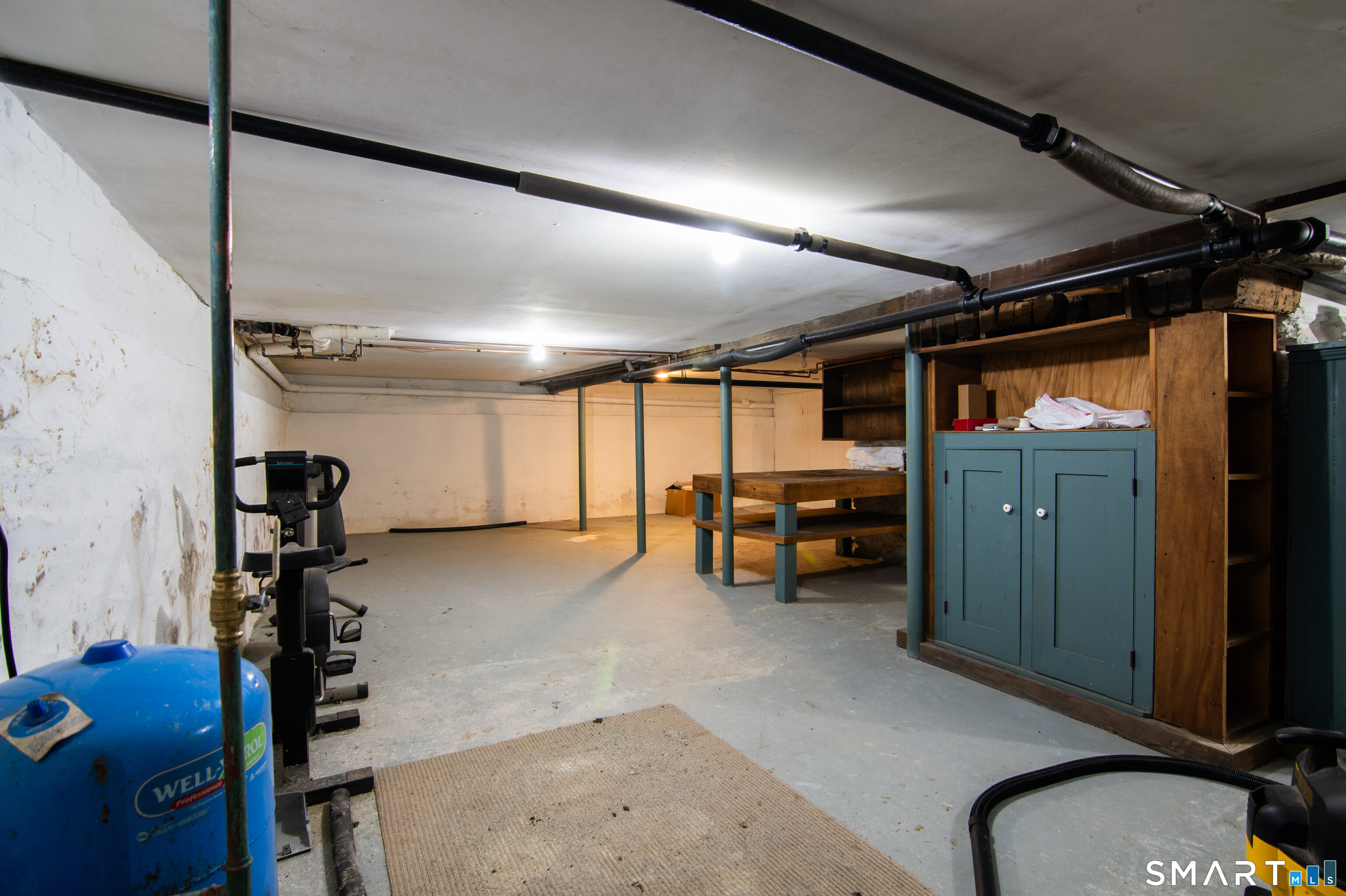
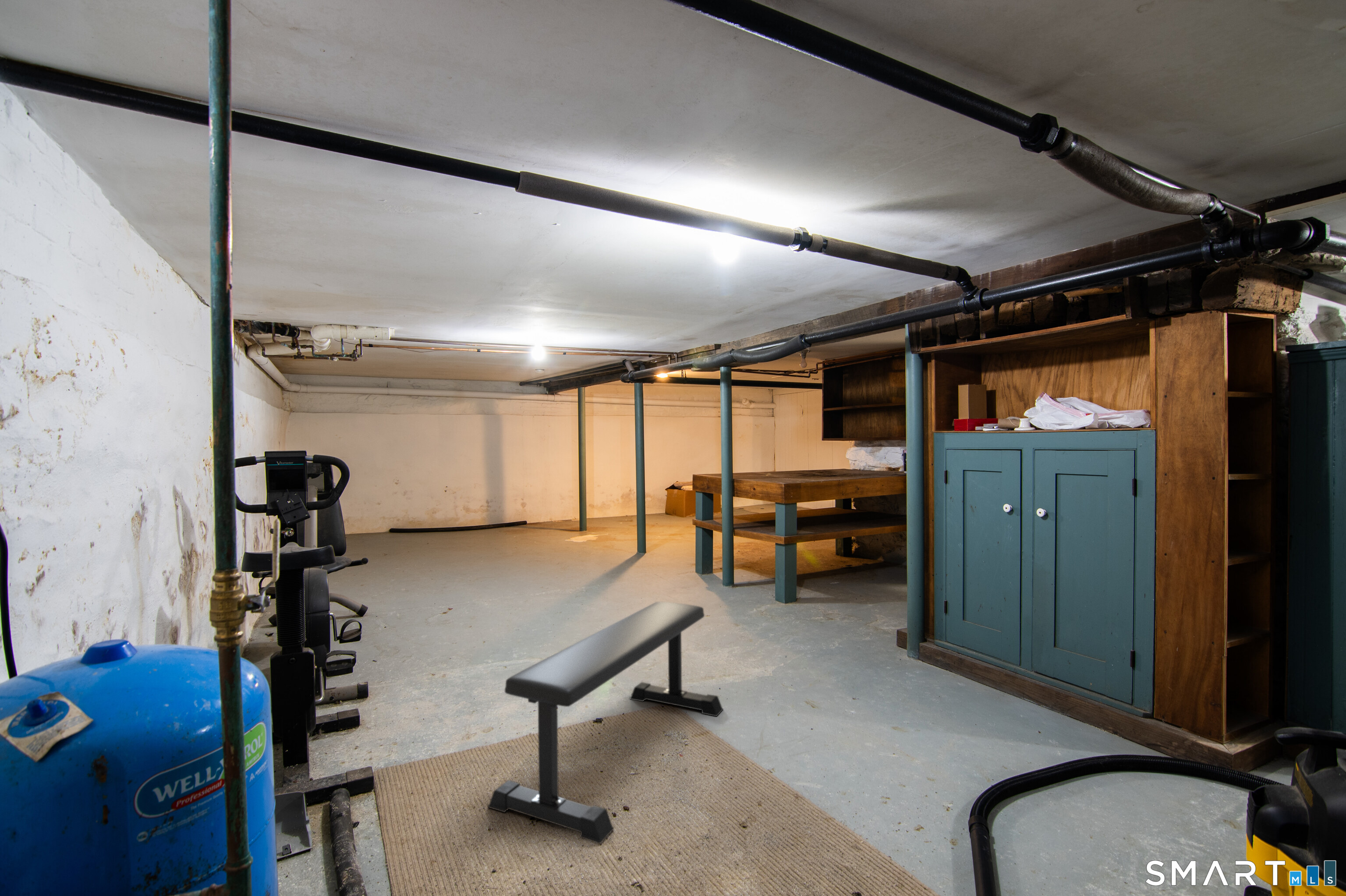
+ fitness bench [487,601,724,844]
